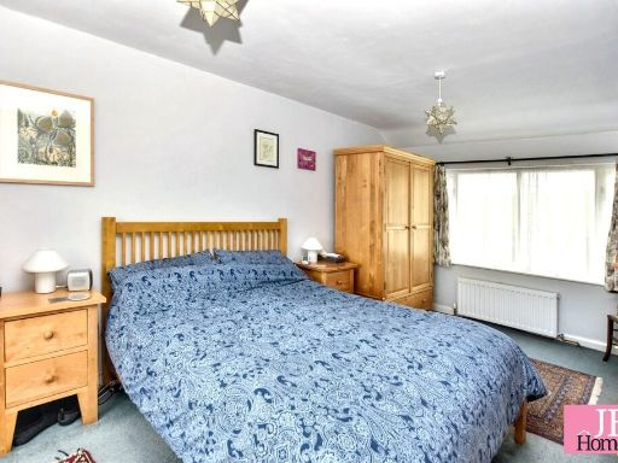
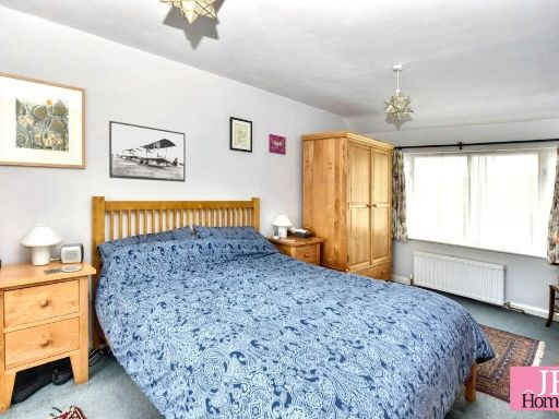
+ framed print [108,120,187,183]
